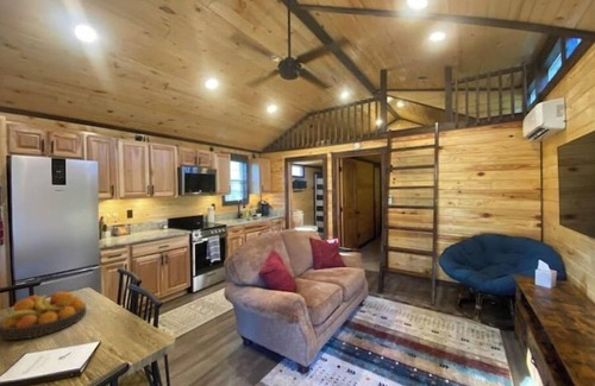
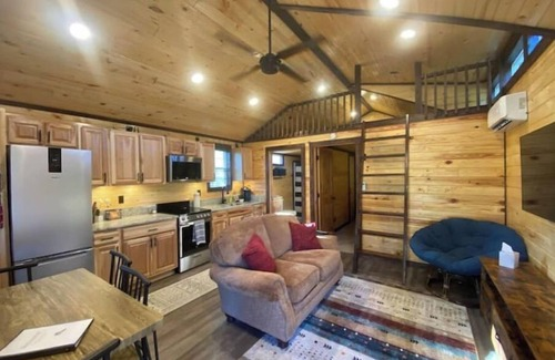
- fruit bowl [0,290,88,341]
